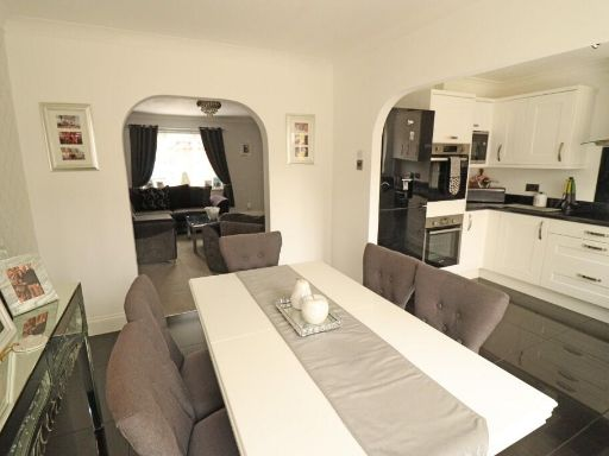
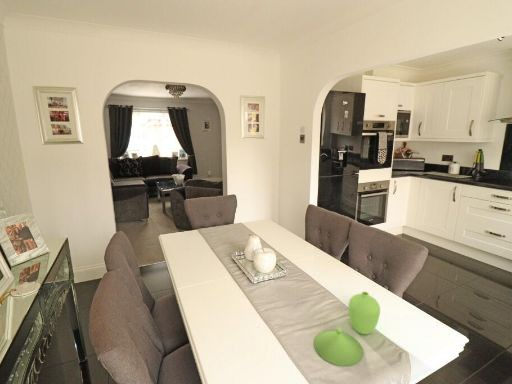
+ vase [313,291,381,367]
